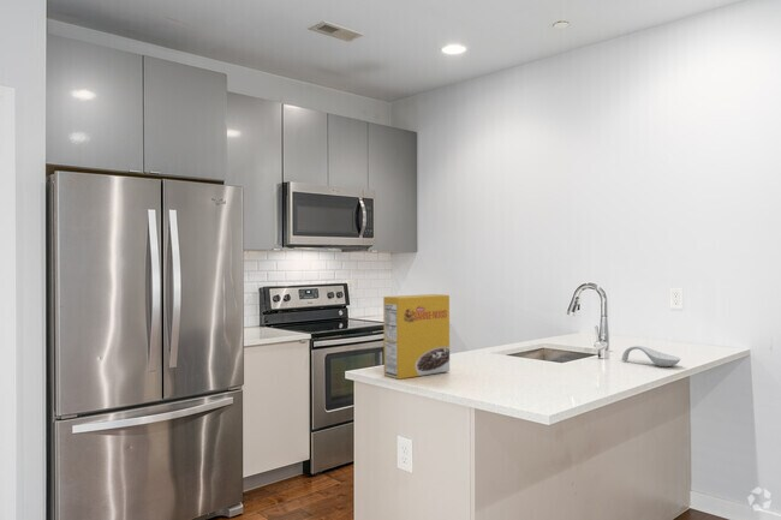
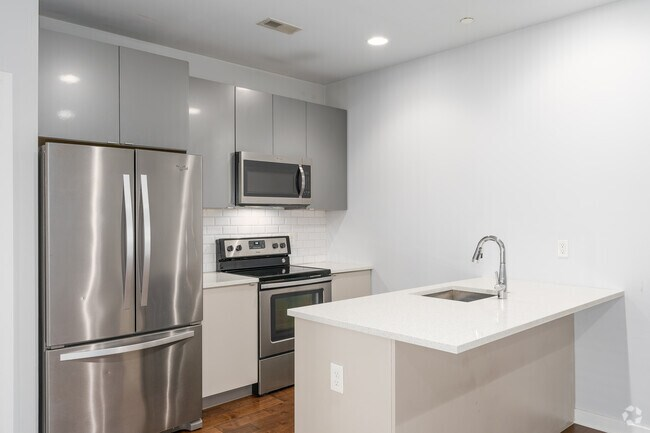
- spoon rest [621,345,681,367]
- cereal box [382,293,451,381]
